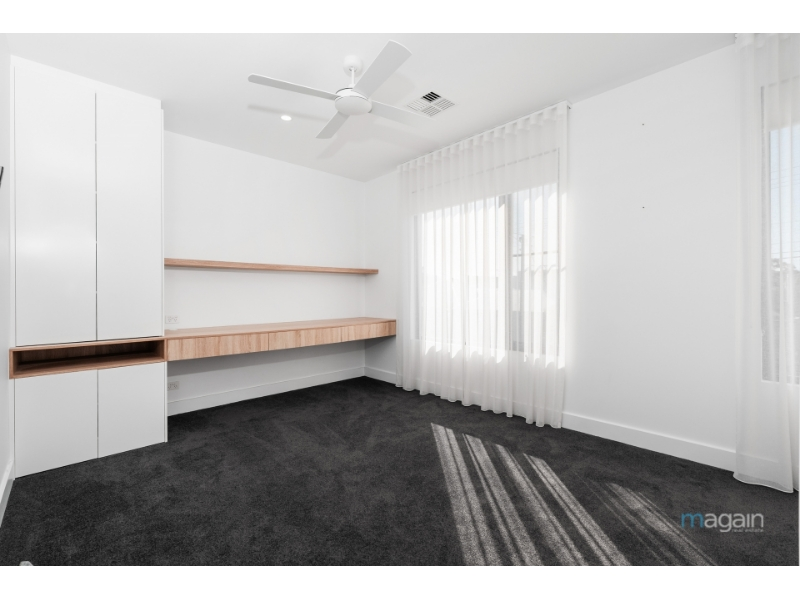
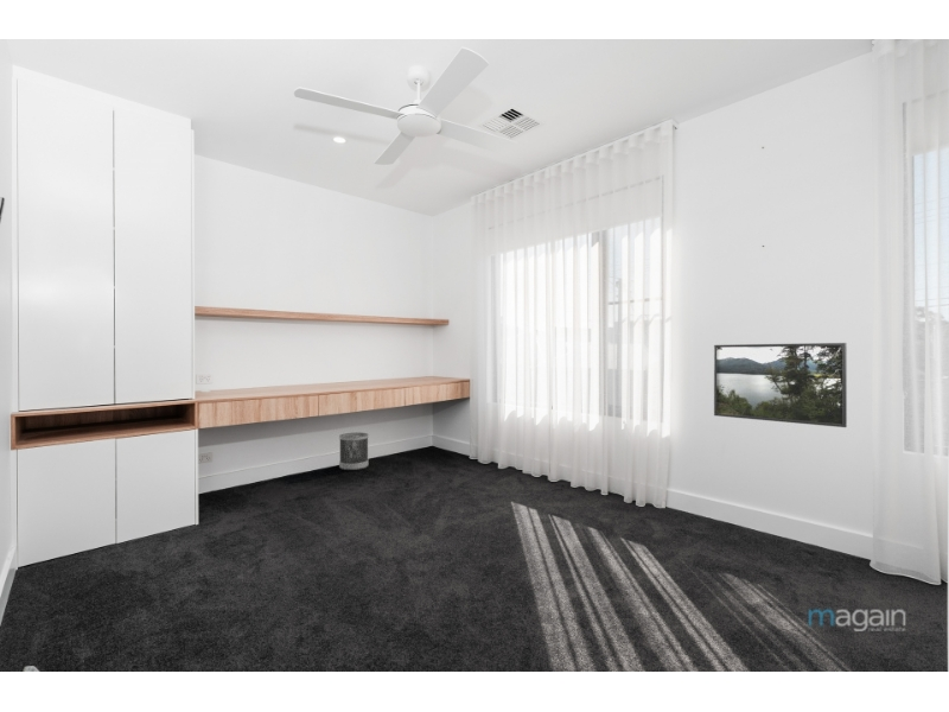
+ wastebasket [338,431,369,471]
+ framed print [713,342,848,428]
